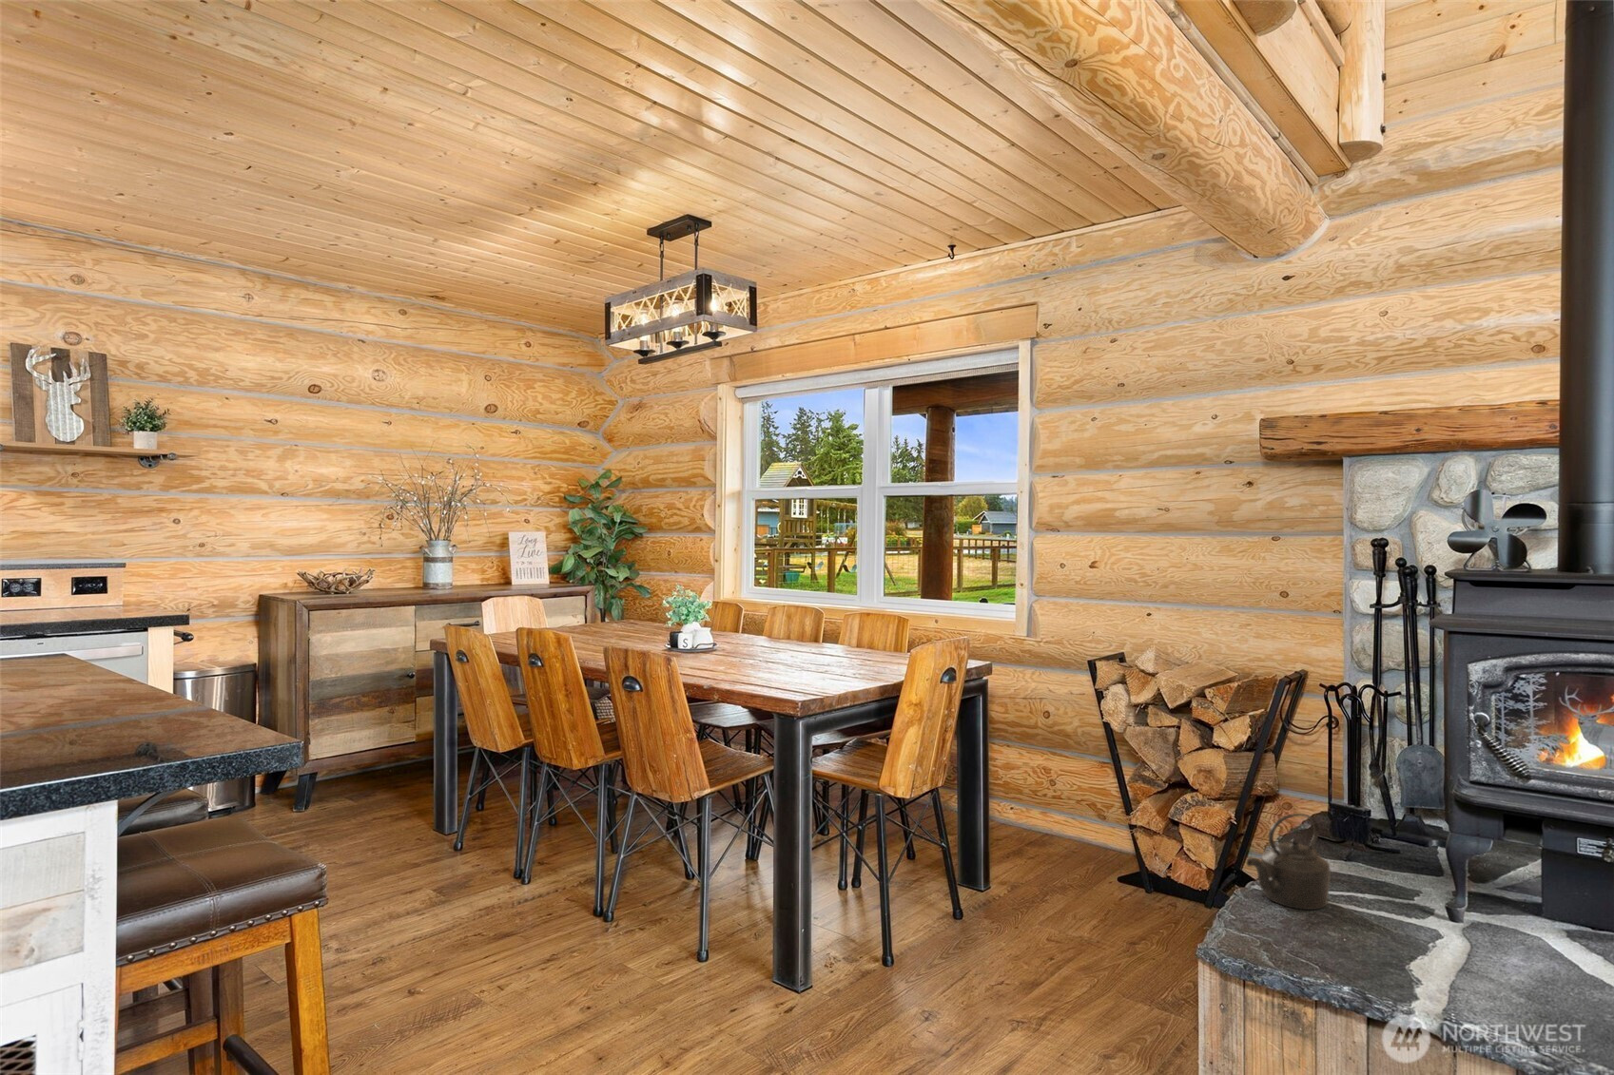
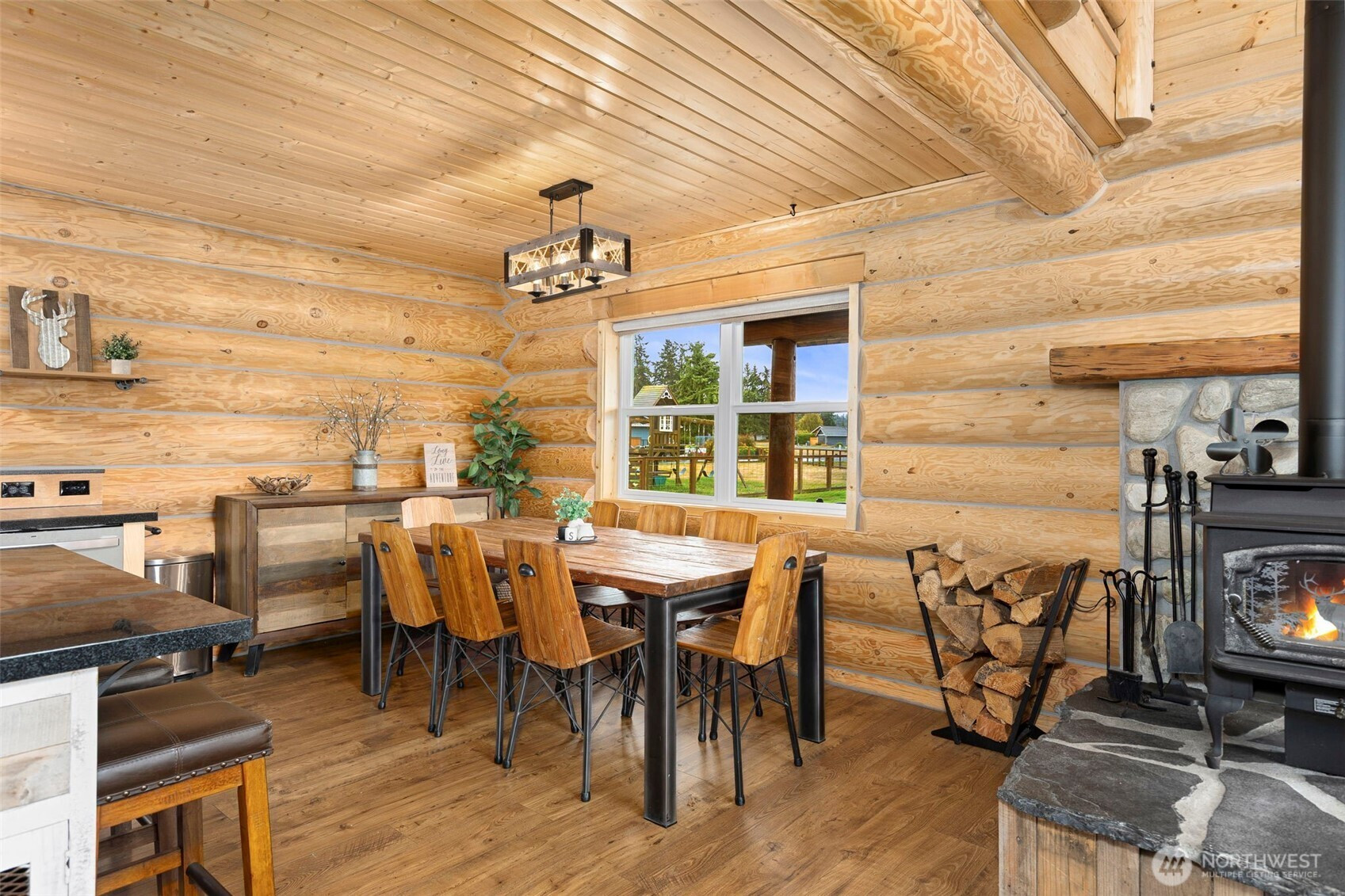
- kettle [1246,812,1332,911]
